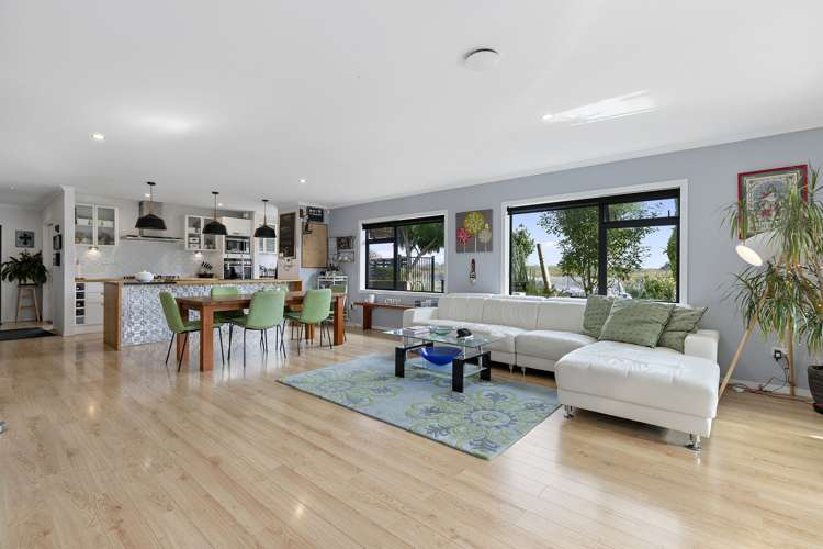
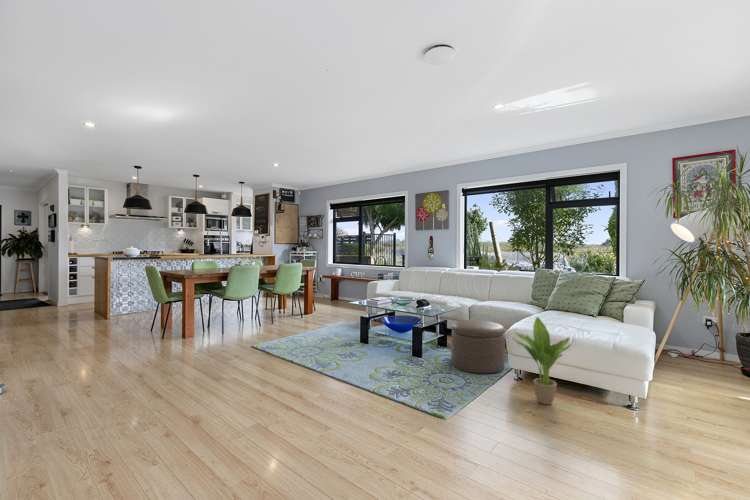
+ ottoman [450,319,506,374]
+ potted plant [511,316,572,406]
